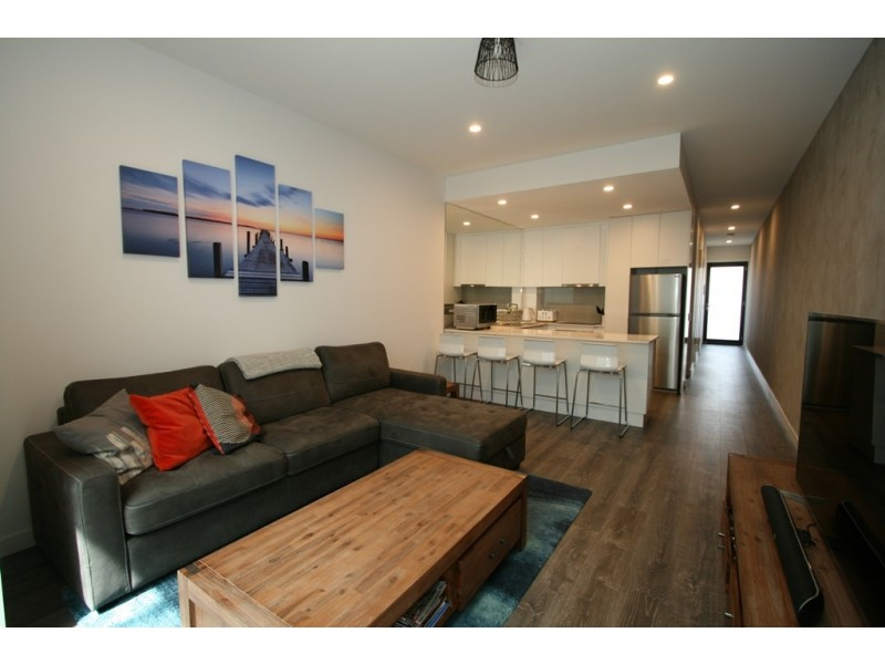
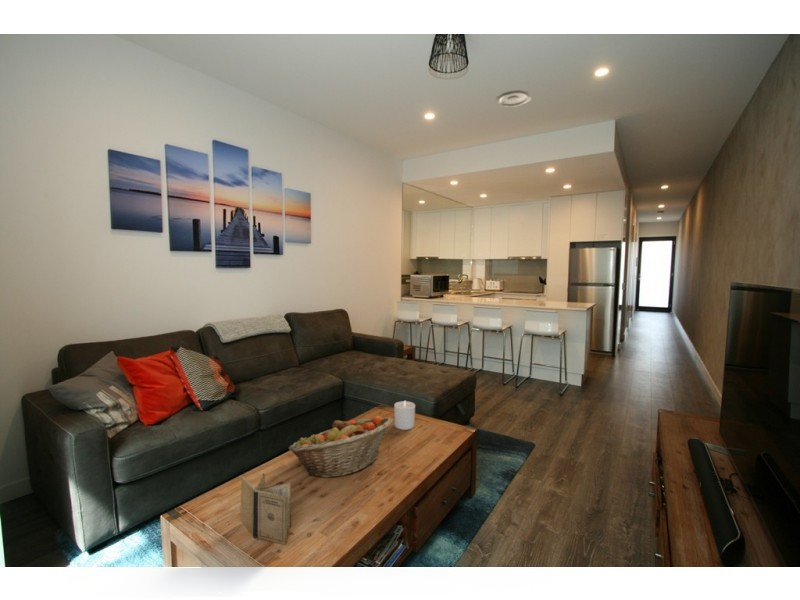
+ candle [393,400,416,431]
+ recessed light [494,89,533,108]
+ book [240,473,292,546]
+ fruit basket [288,415,394,479]
